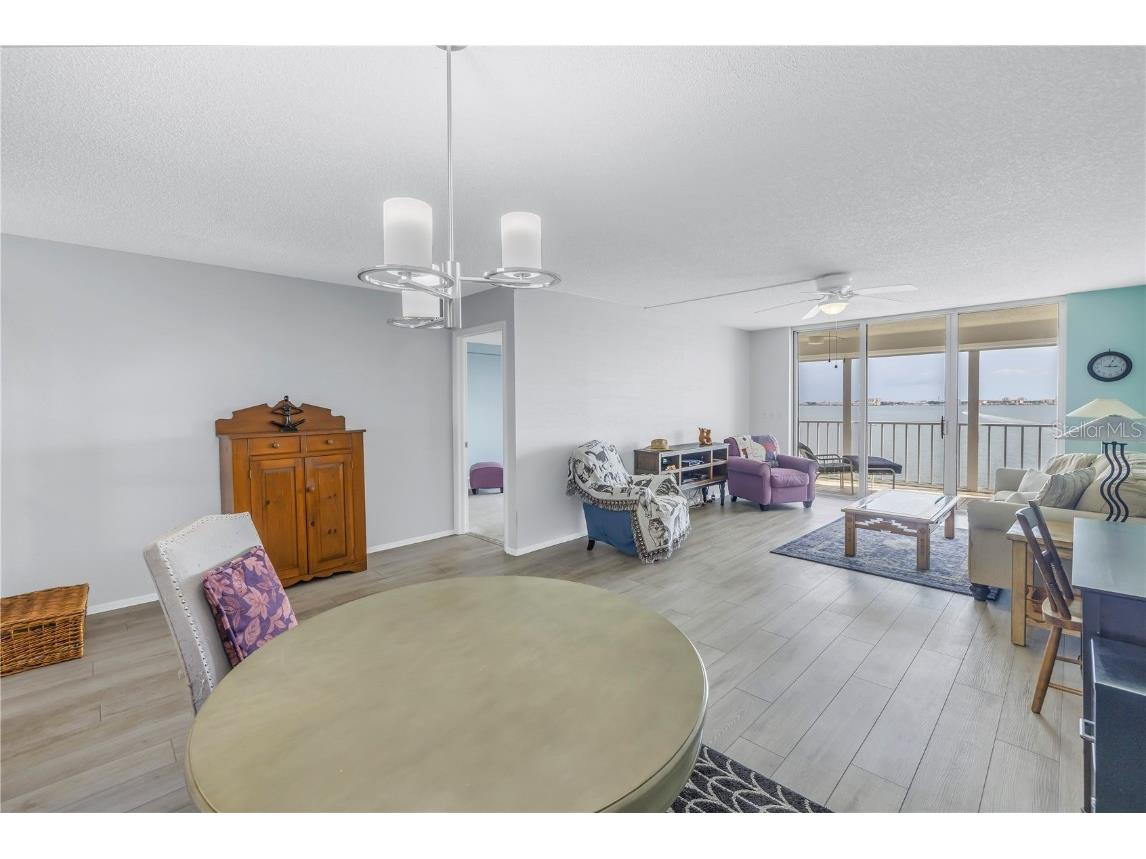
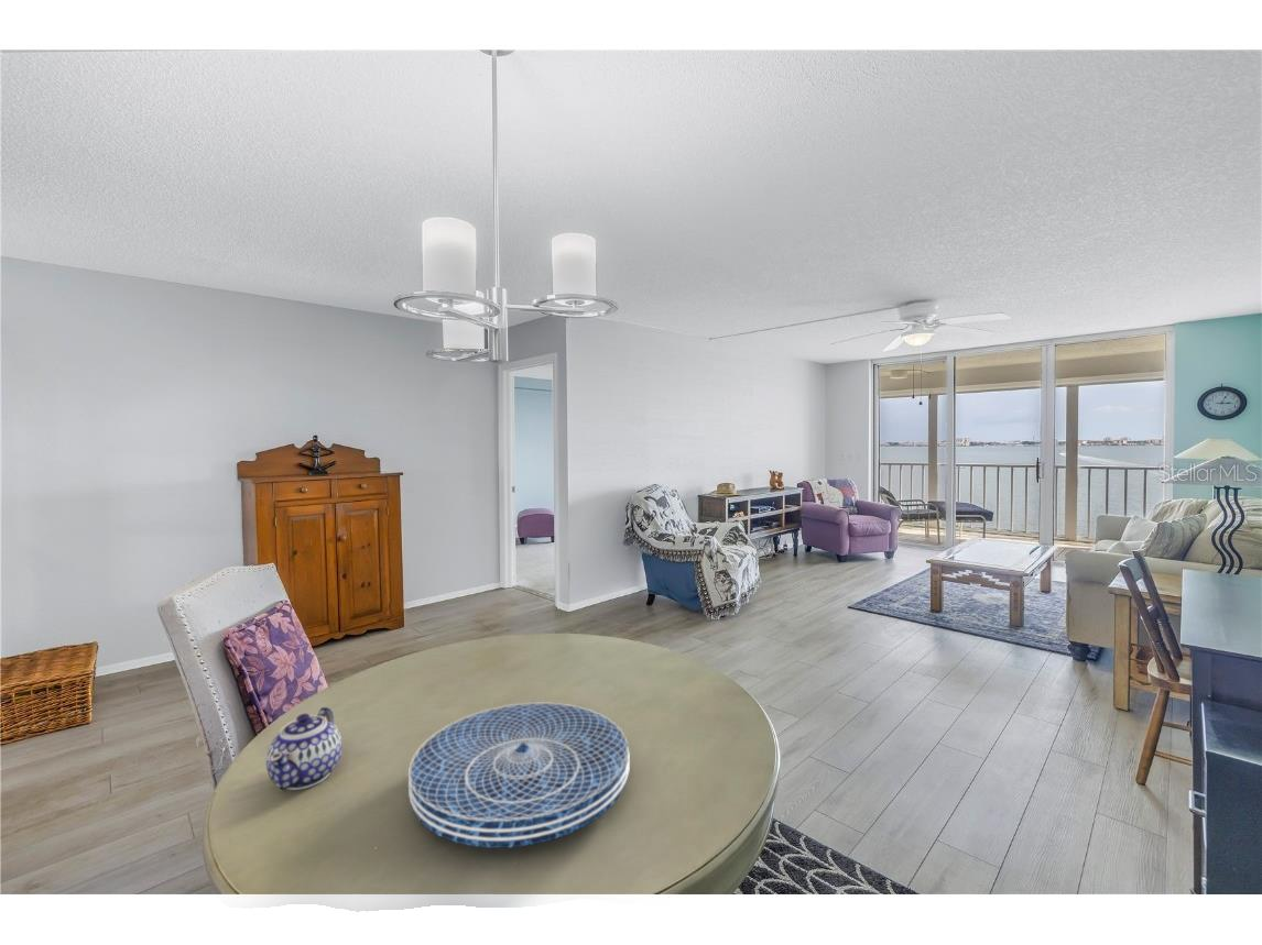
+ placemat [407,702,631,849]
+ teapot [265,706,342,791]
